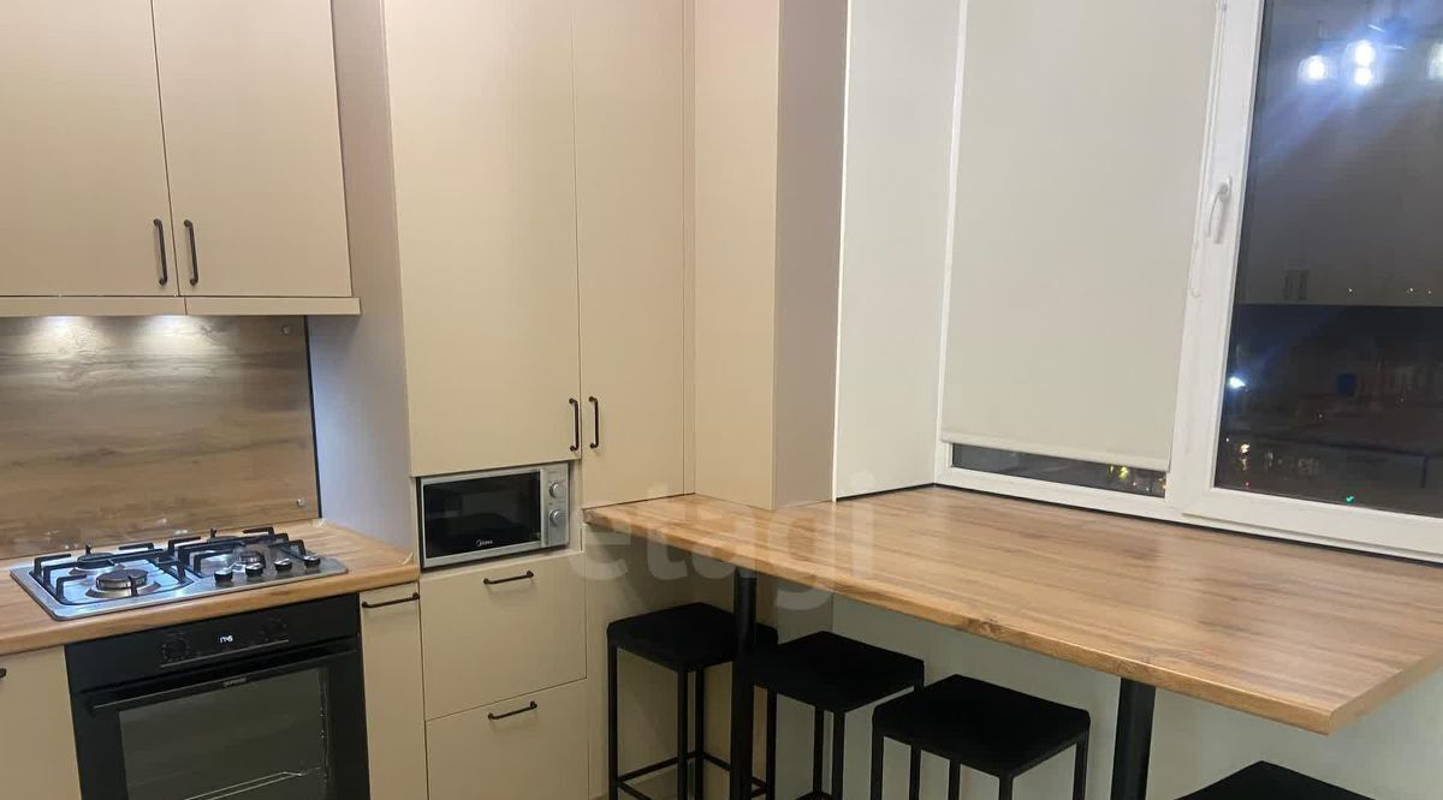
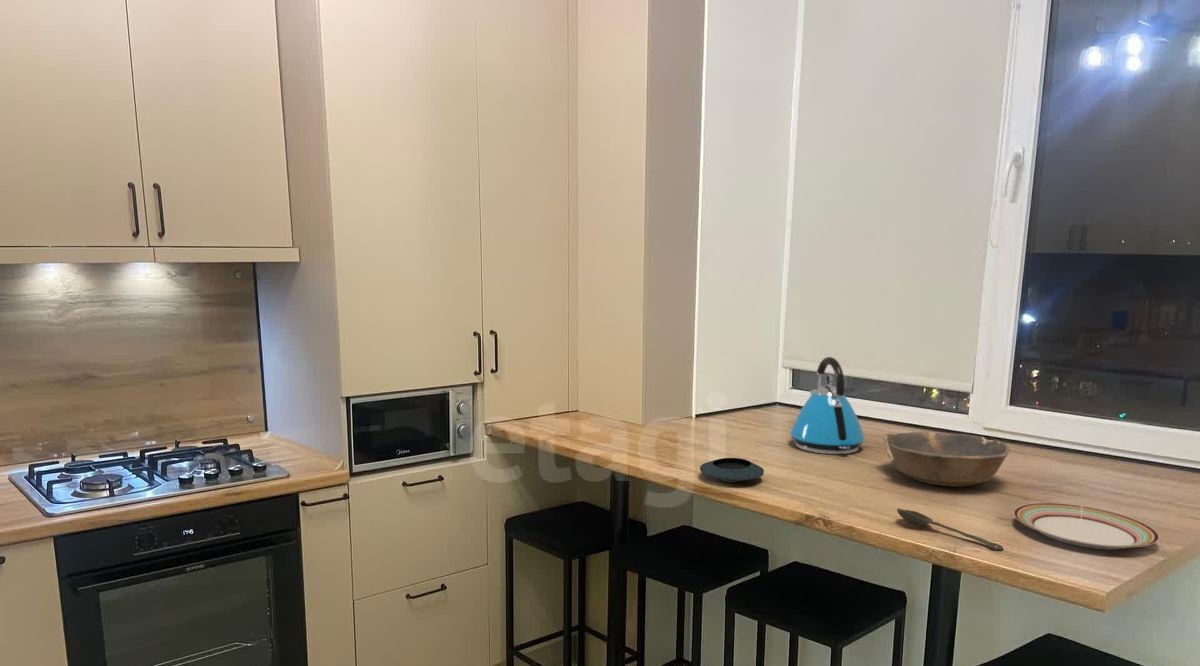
+ kettle [789,356,866,455]
+ bowl [882,431,1011,488]
+ plate [1013,502,1160,551]
+ saucer [699,457,765,483]
+ spoon [896,508,1004,551]
